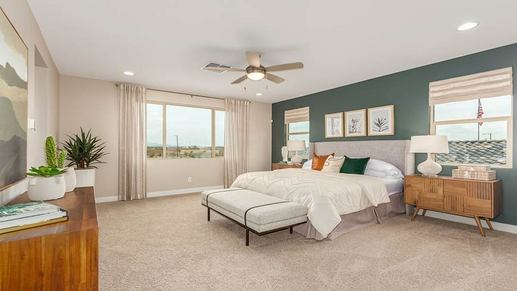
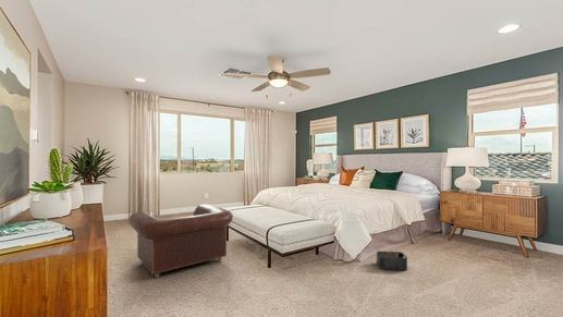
+ armchair [127,203,234,279]
+ storage bin [376,251,408,271]
